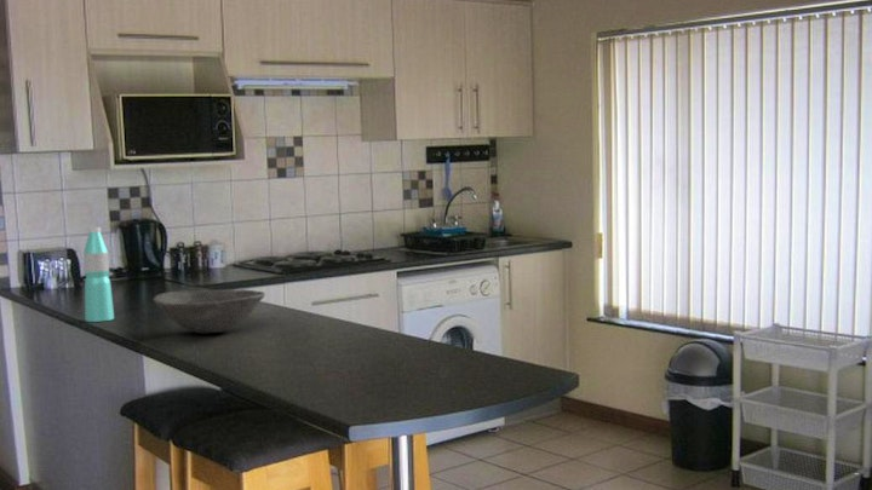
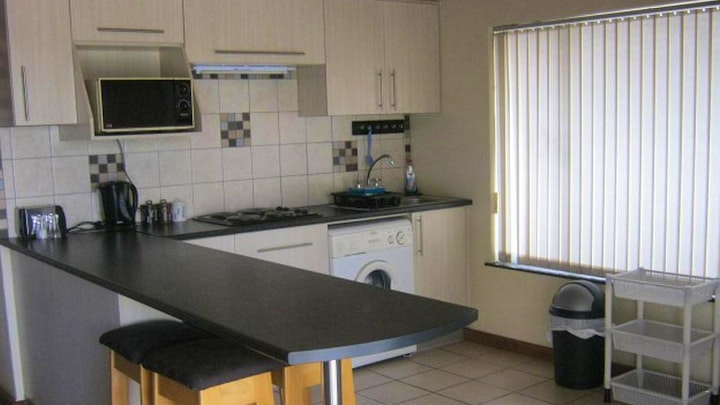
- water bottle [82,226,115,323]
- bowl [153,288,266,334]
